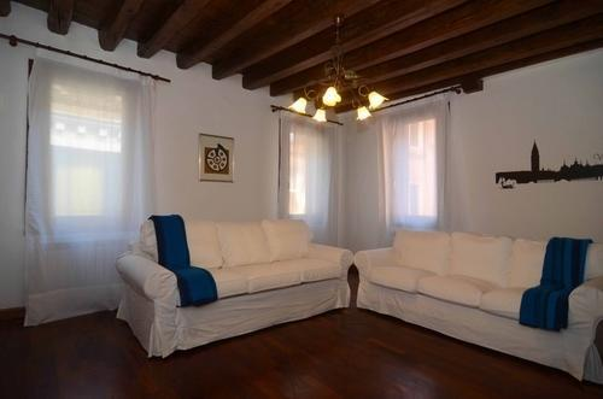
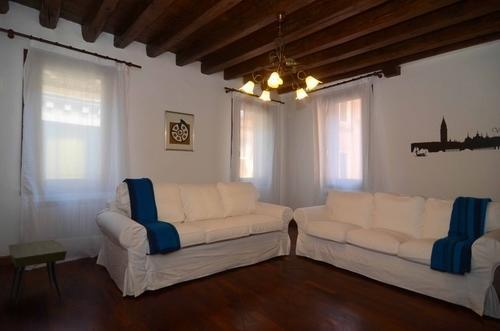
+ side table [7,239,68,308]
